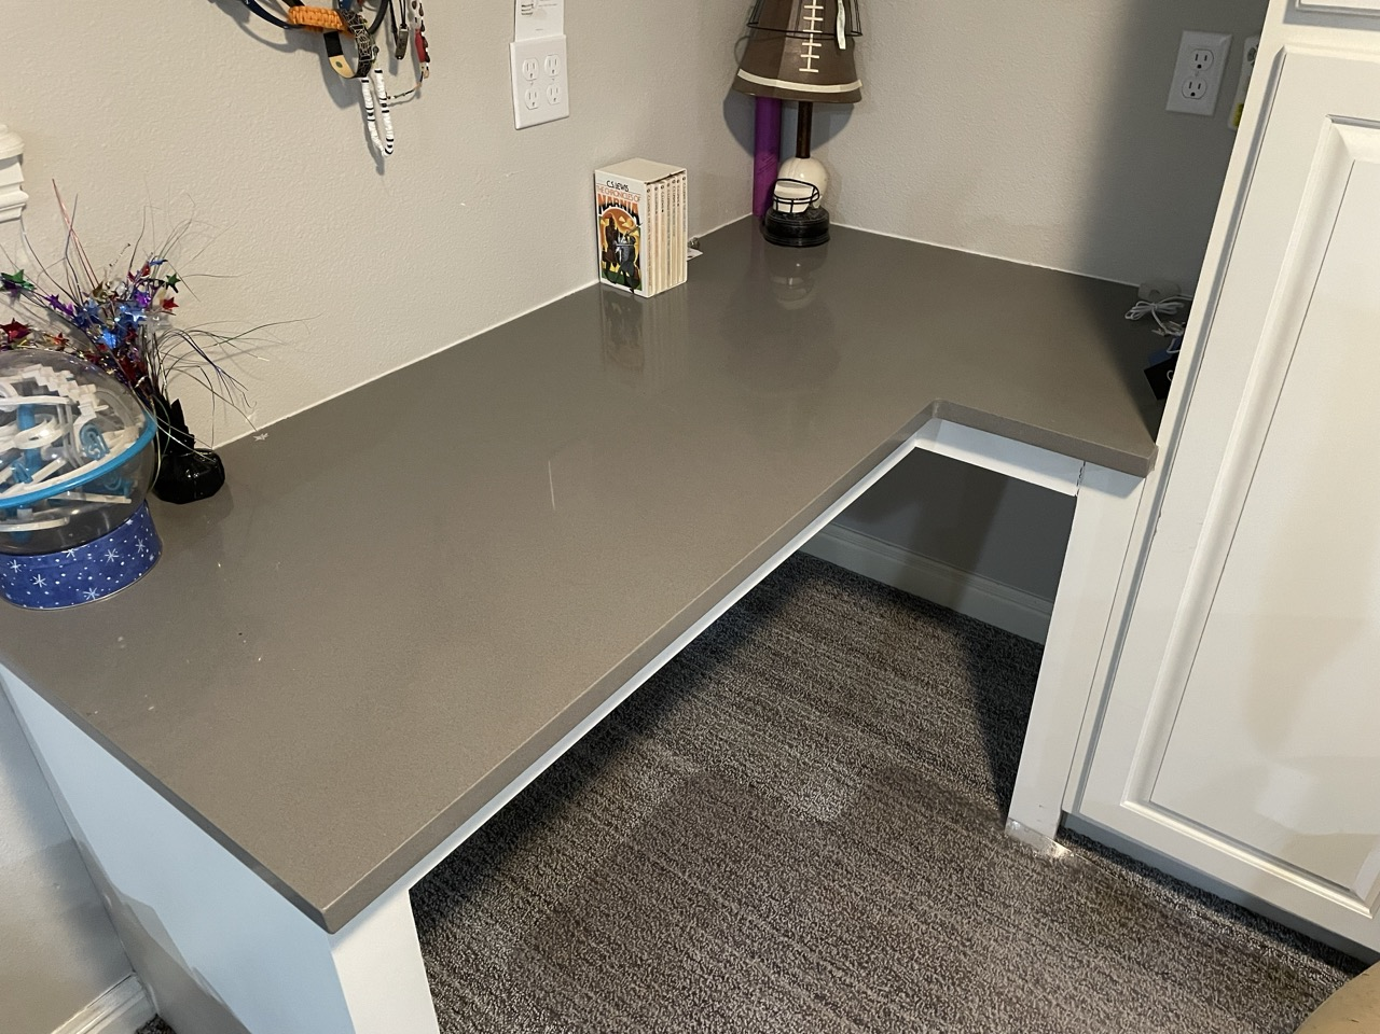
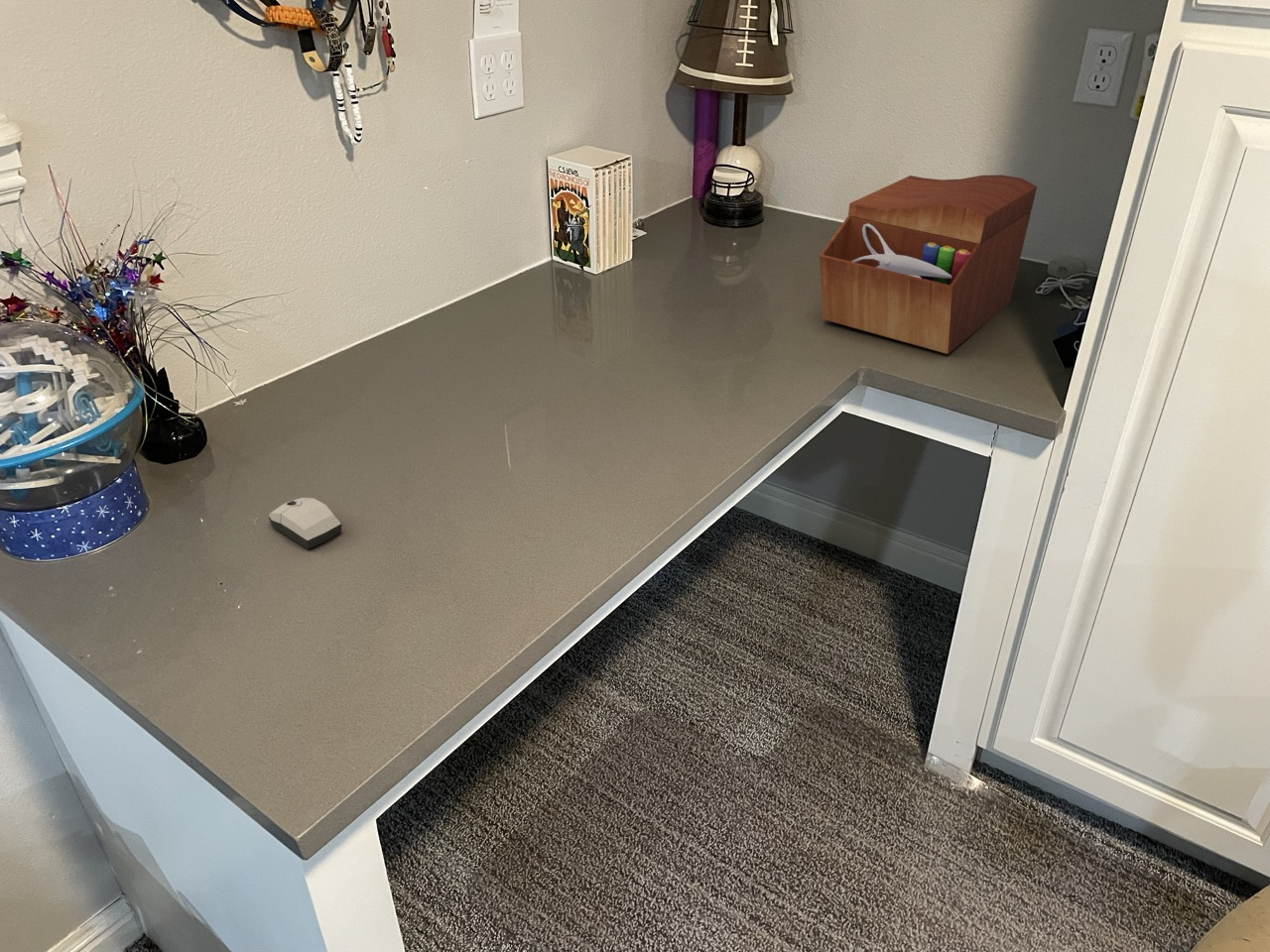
+ sewing box [819,174,1038,355]
+ computer mouse [268,497,342,550]
